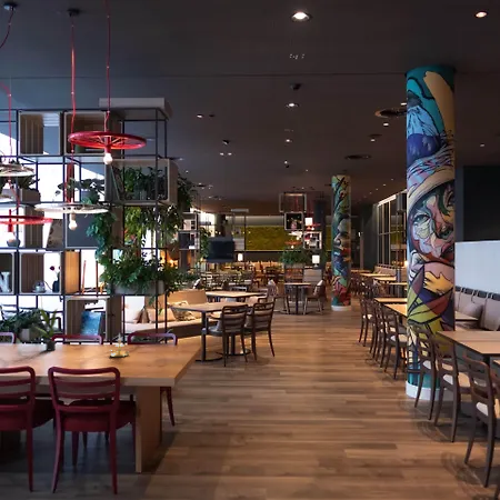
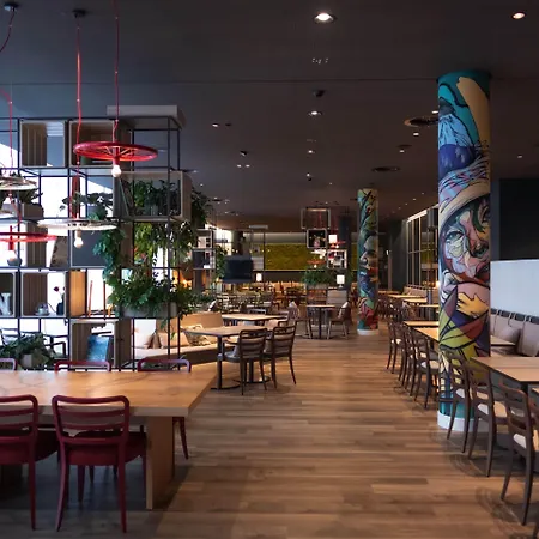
- candle holder [108,332,130,358]
- potted plant [34,307,61,352]
